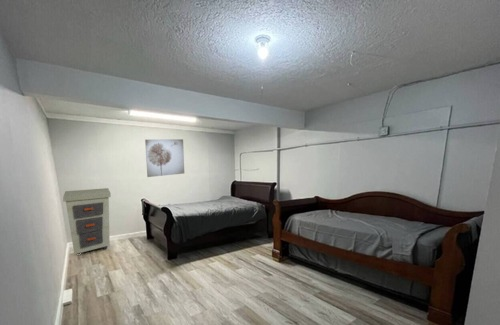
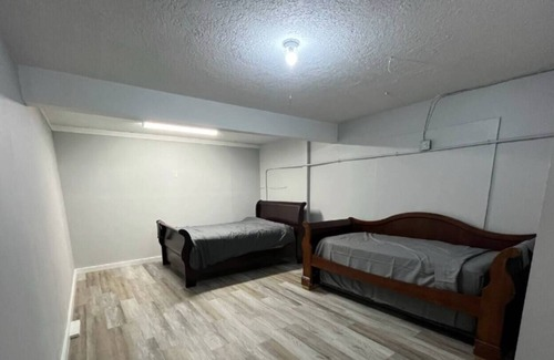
- cabinet [62,187,112,255]
- wall art [144,138,185,178]
